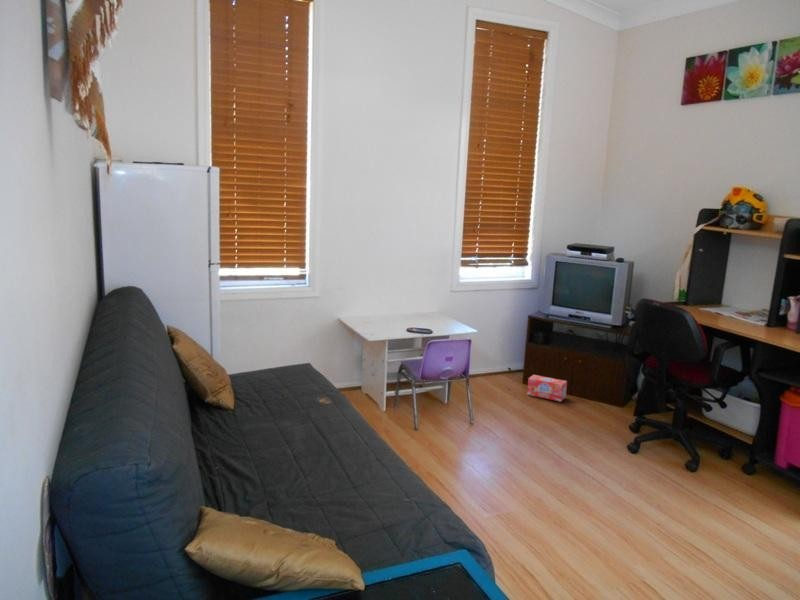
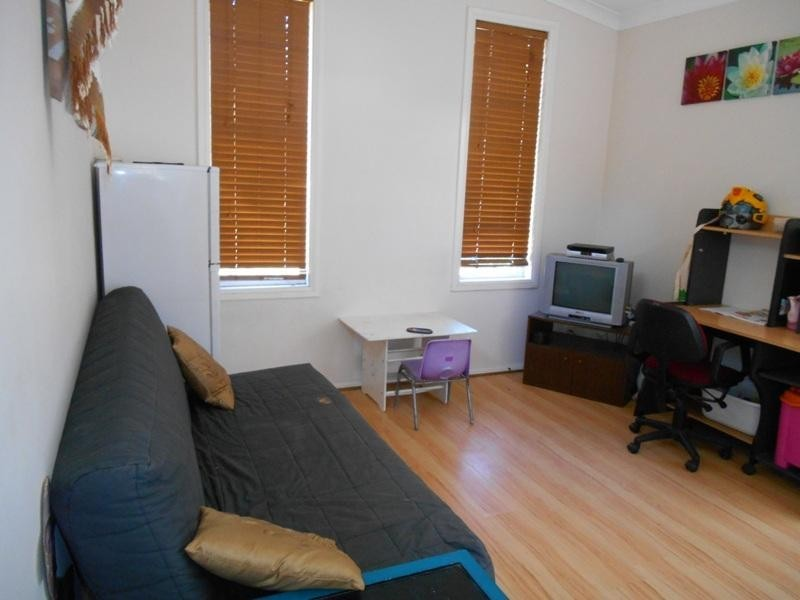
- box [526,374,568,403]
